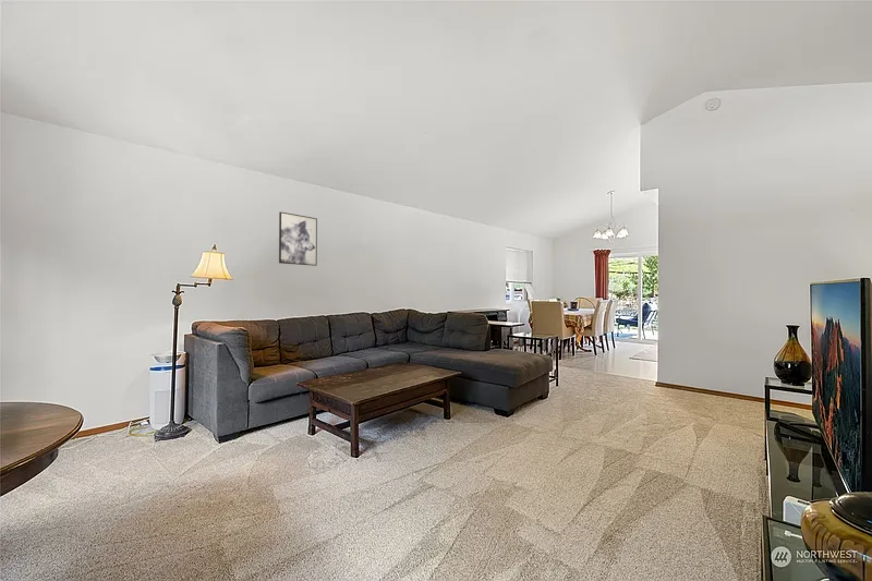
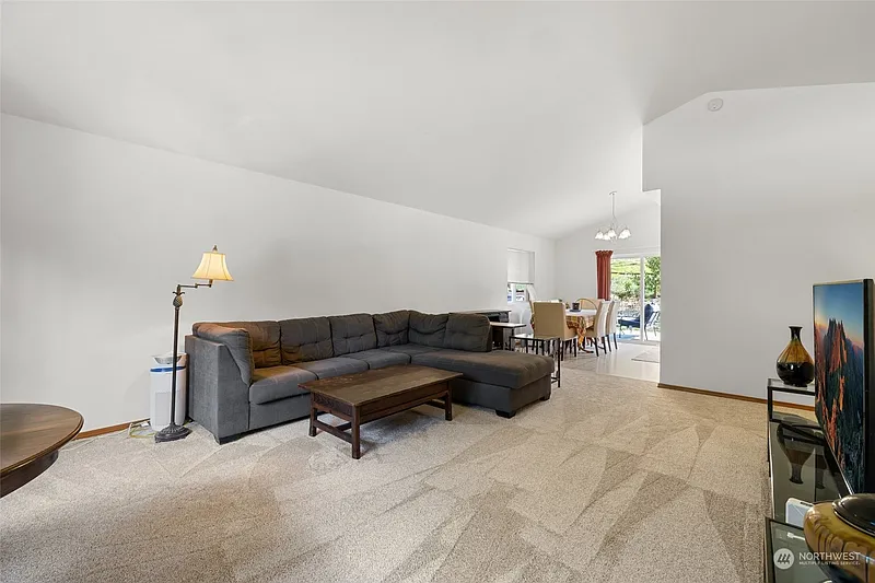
- wall art [278,210,318,267]
